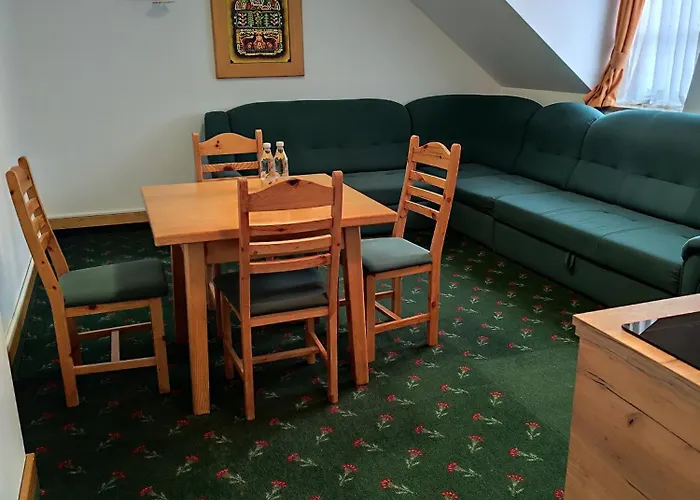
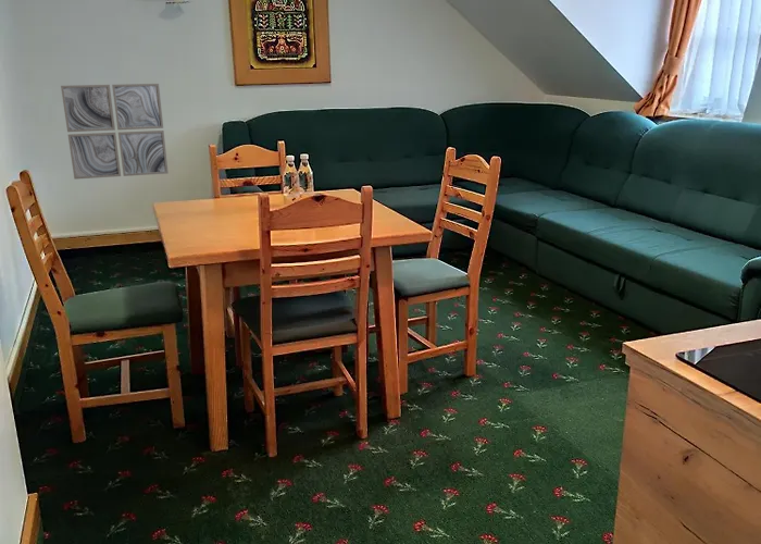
+ wall art [60,83,170,181]
